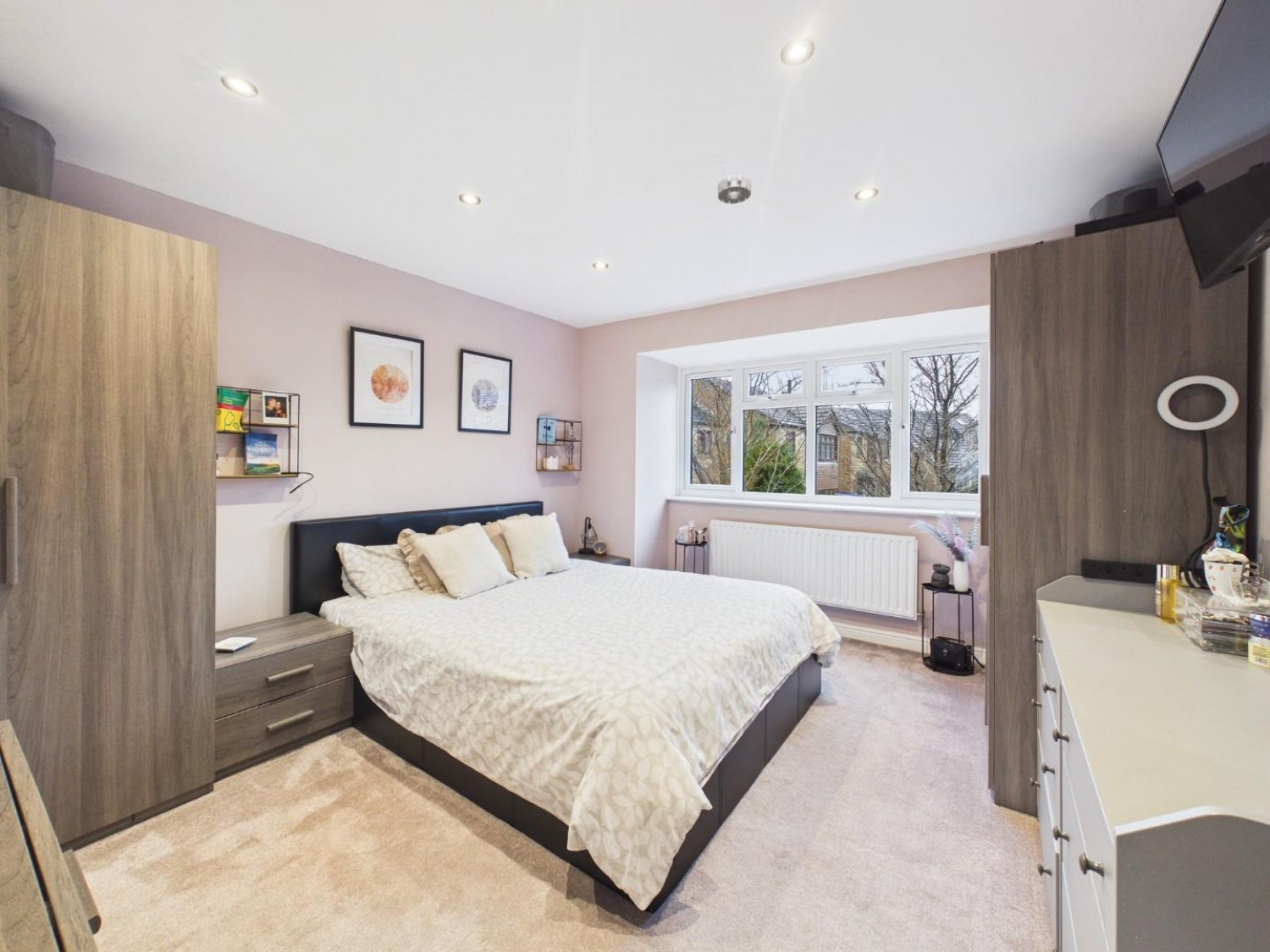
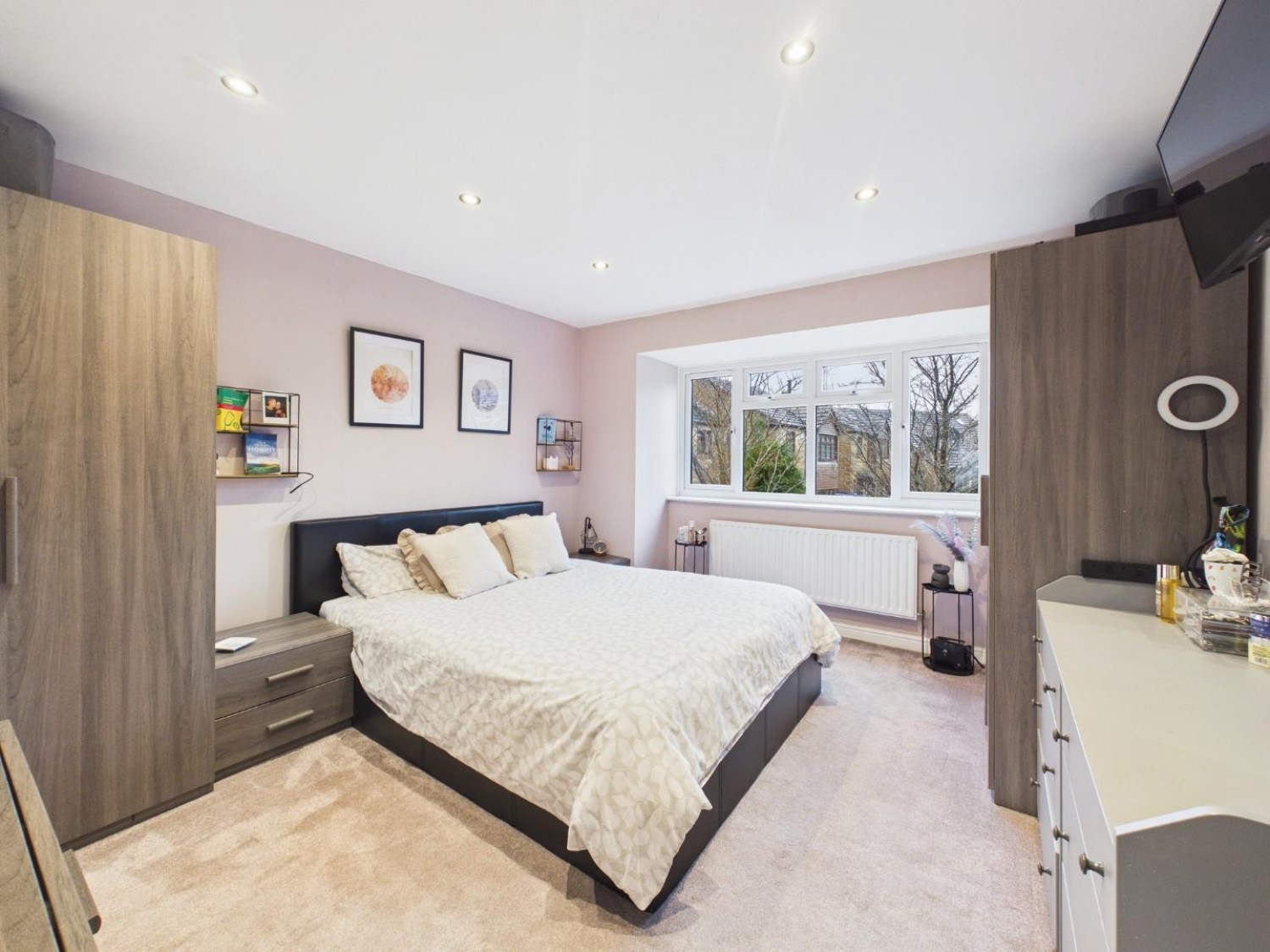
- smoke detector [717,173,752,205]
